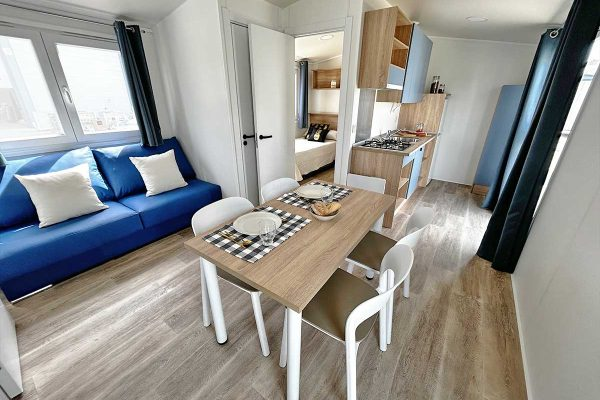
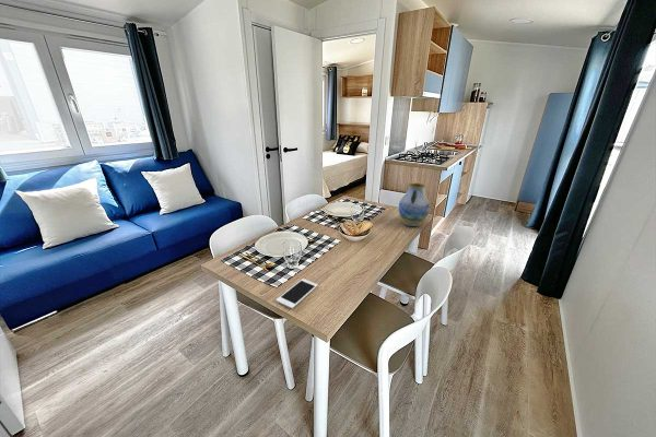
+ cell phone [276,277,319,309]
+ vase [398,182,431,227]
